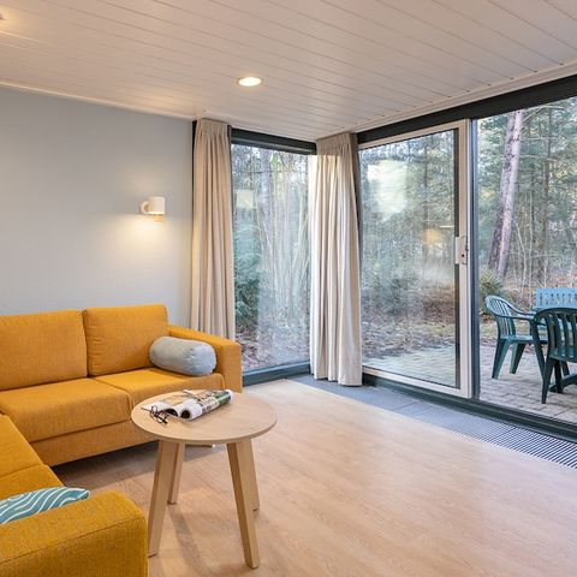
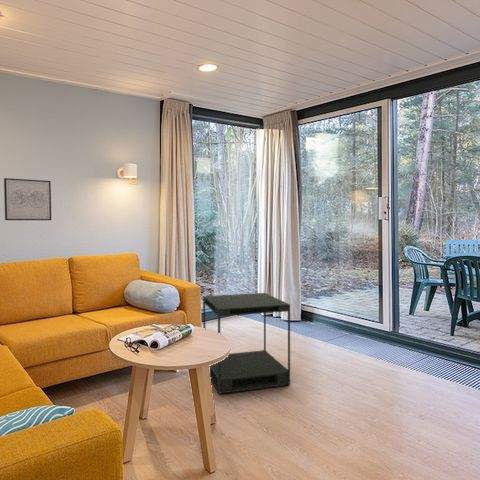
+ side table [202,292,291,395]
+ wall art [3,177,52,221]
